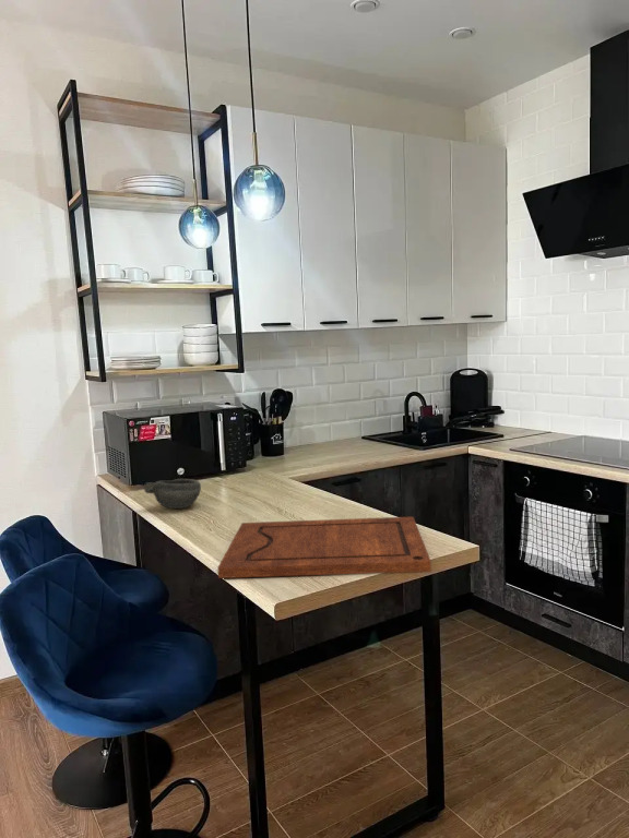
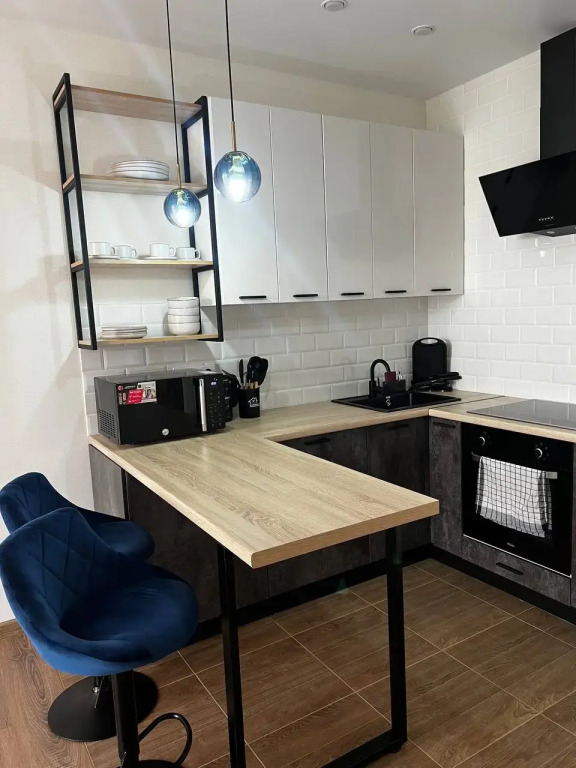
- bowl [143,478,202,510]
- cutting board [216,516,432,579]
